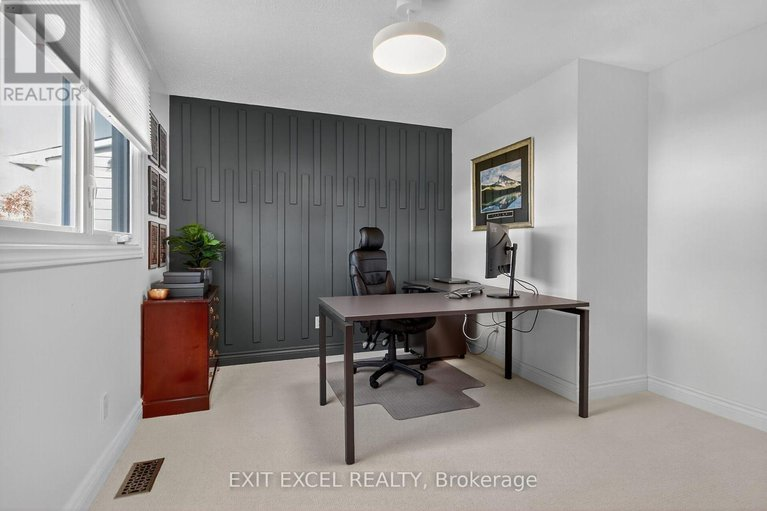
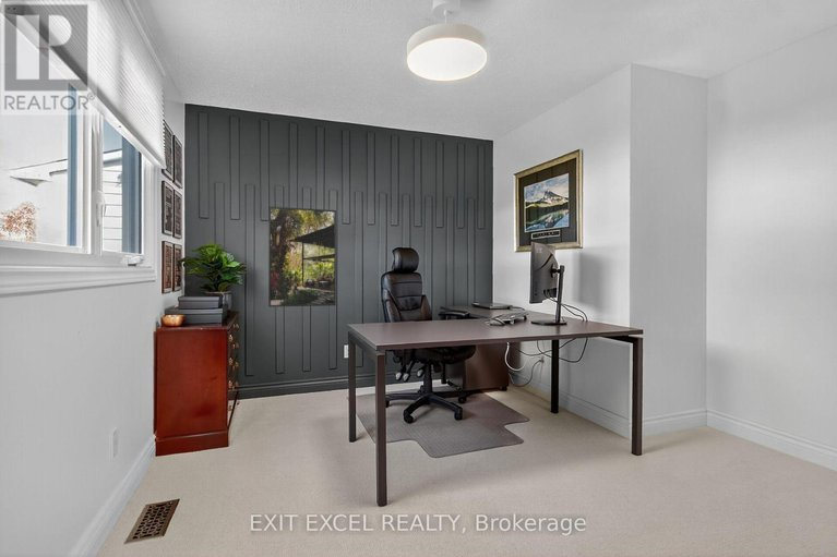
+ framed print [267,205,337,307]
